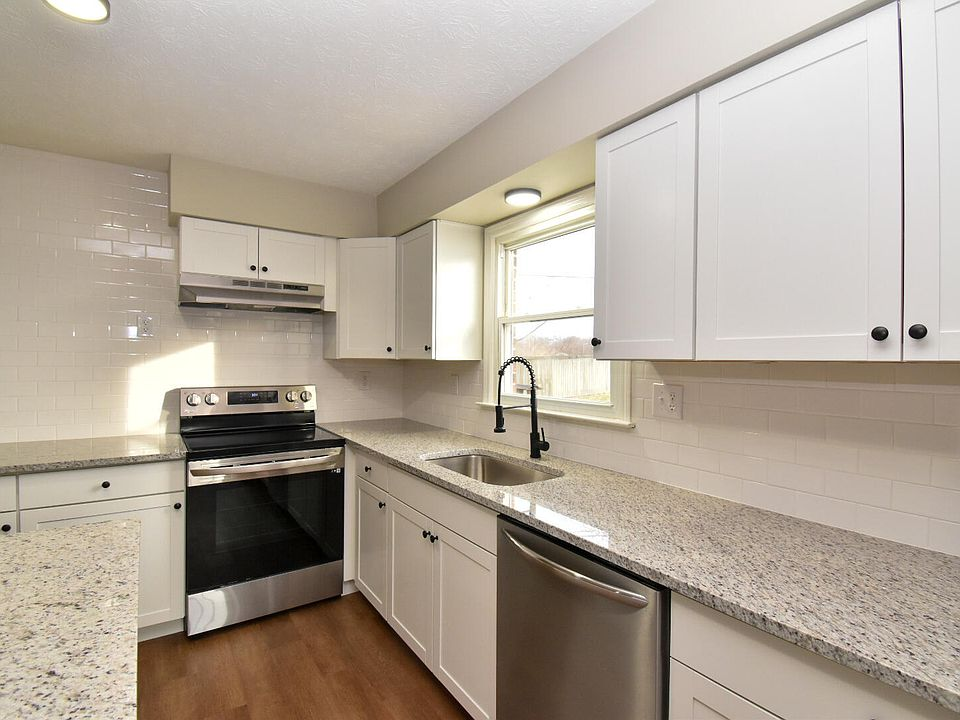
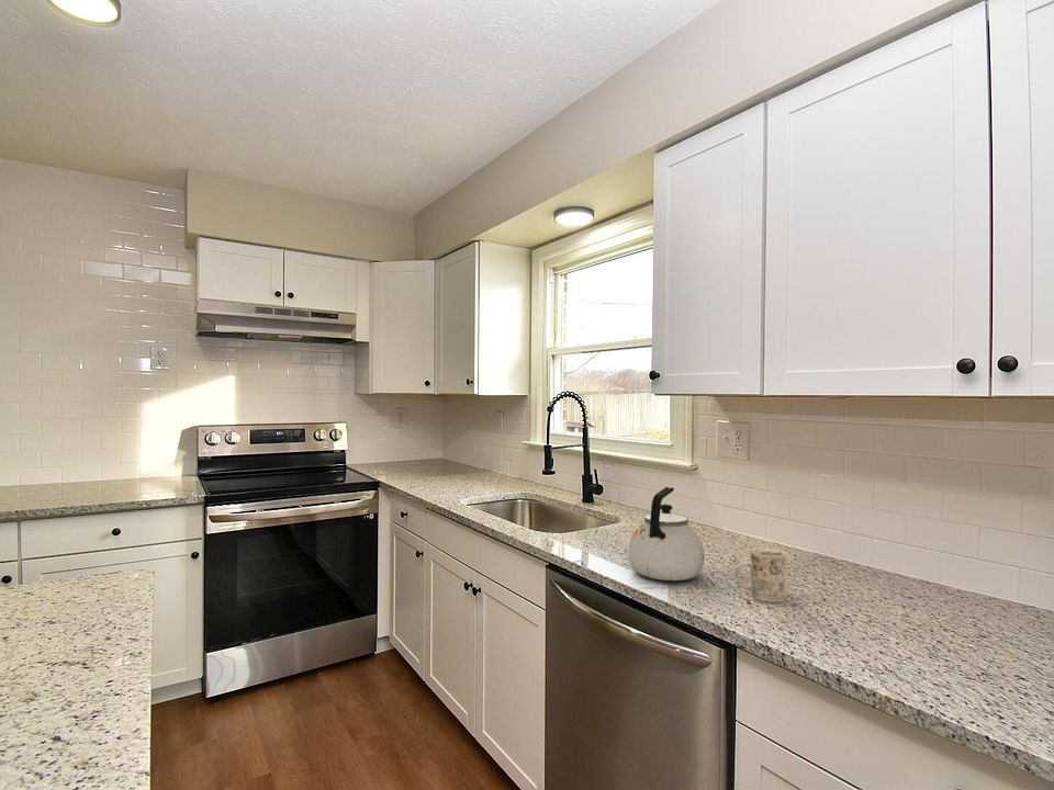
+ kettle [628,486,705,582]
+ mug [736,546,786,603]
